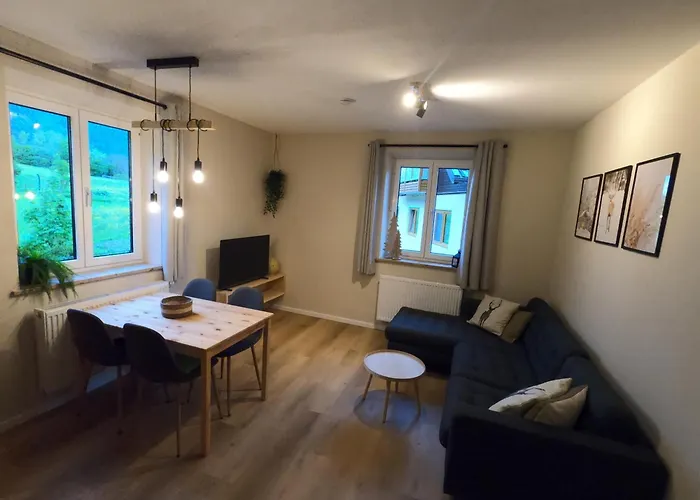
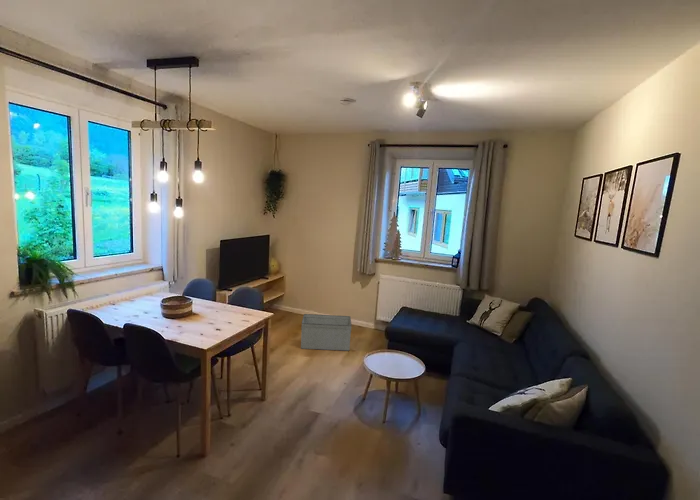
+ storage bin [300,313,353,352]
